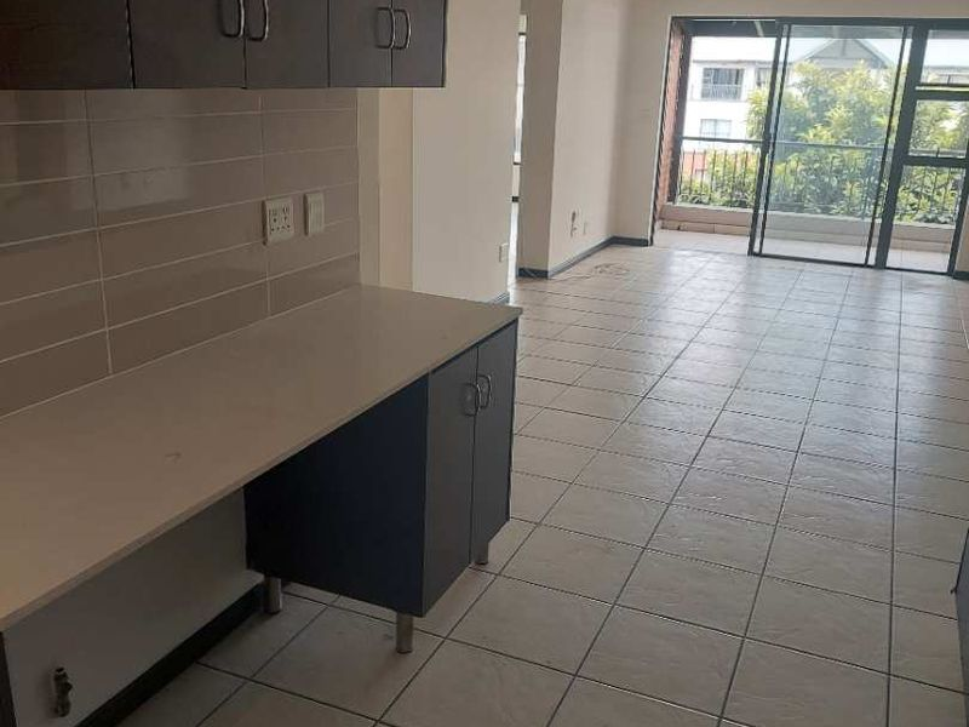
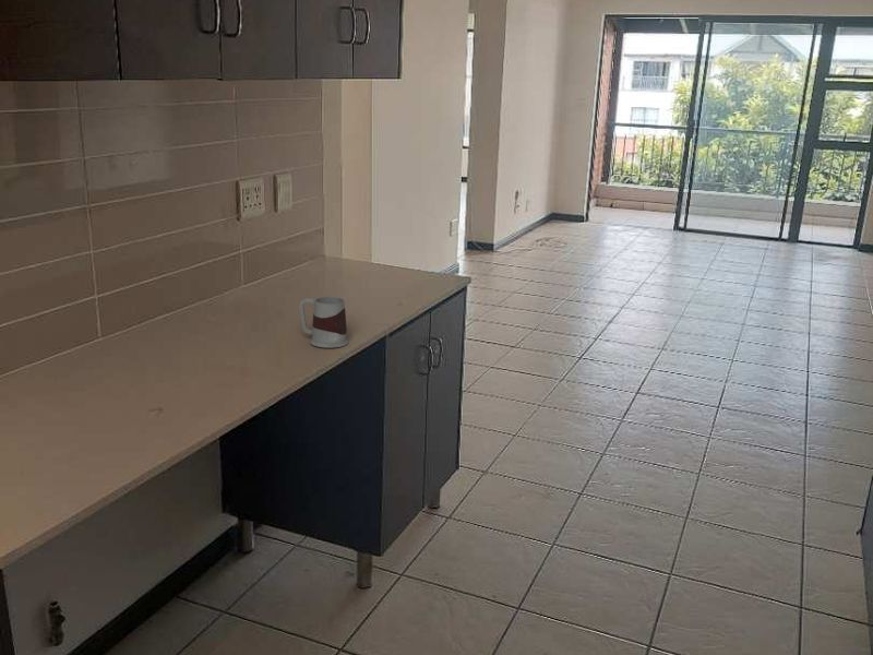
+ mug [298,296,349,349]
